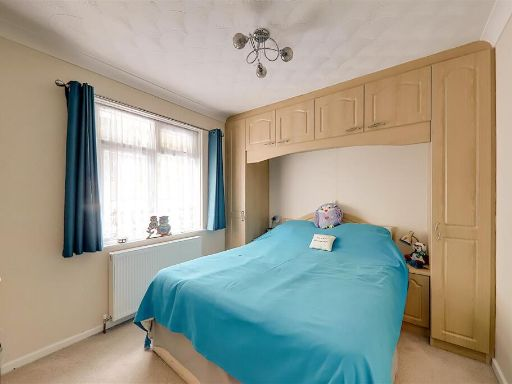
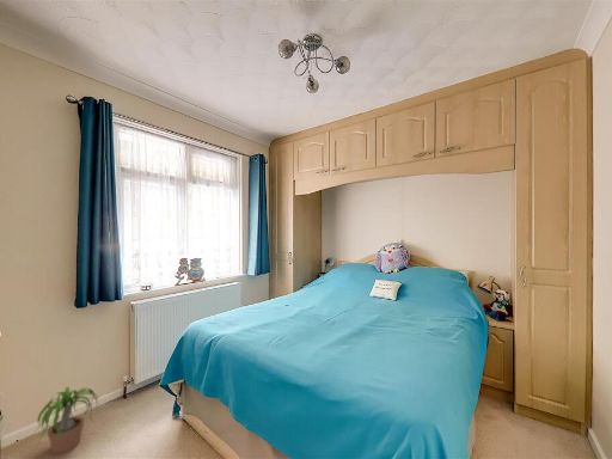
+ potted plant [26,386,109,454]
